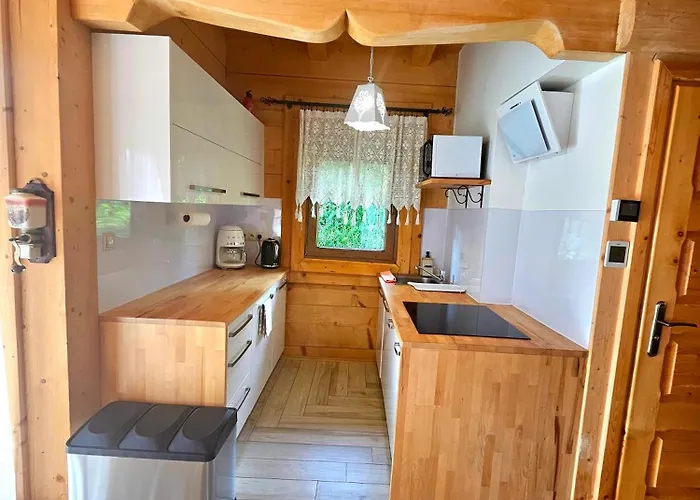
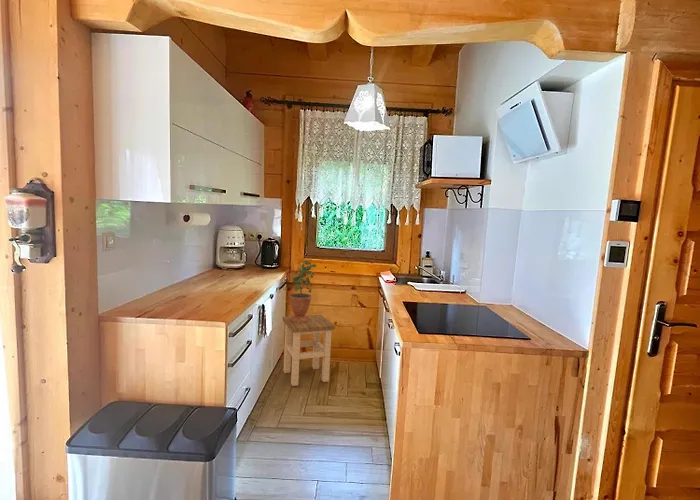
+ stool [282,314,336,387]
+ potted plant [289,259,317,323]
